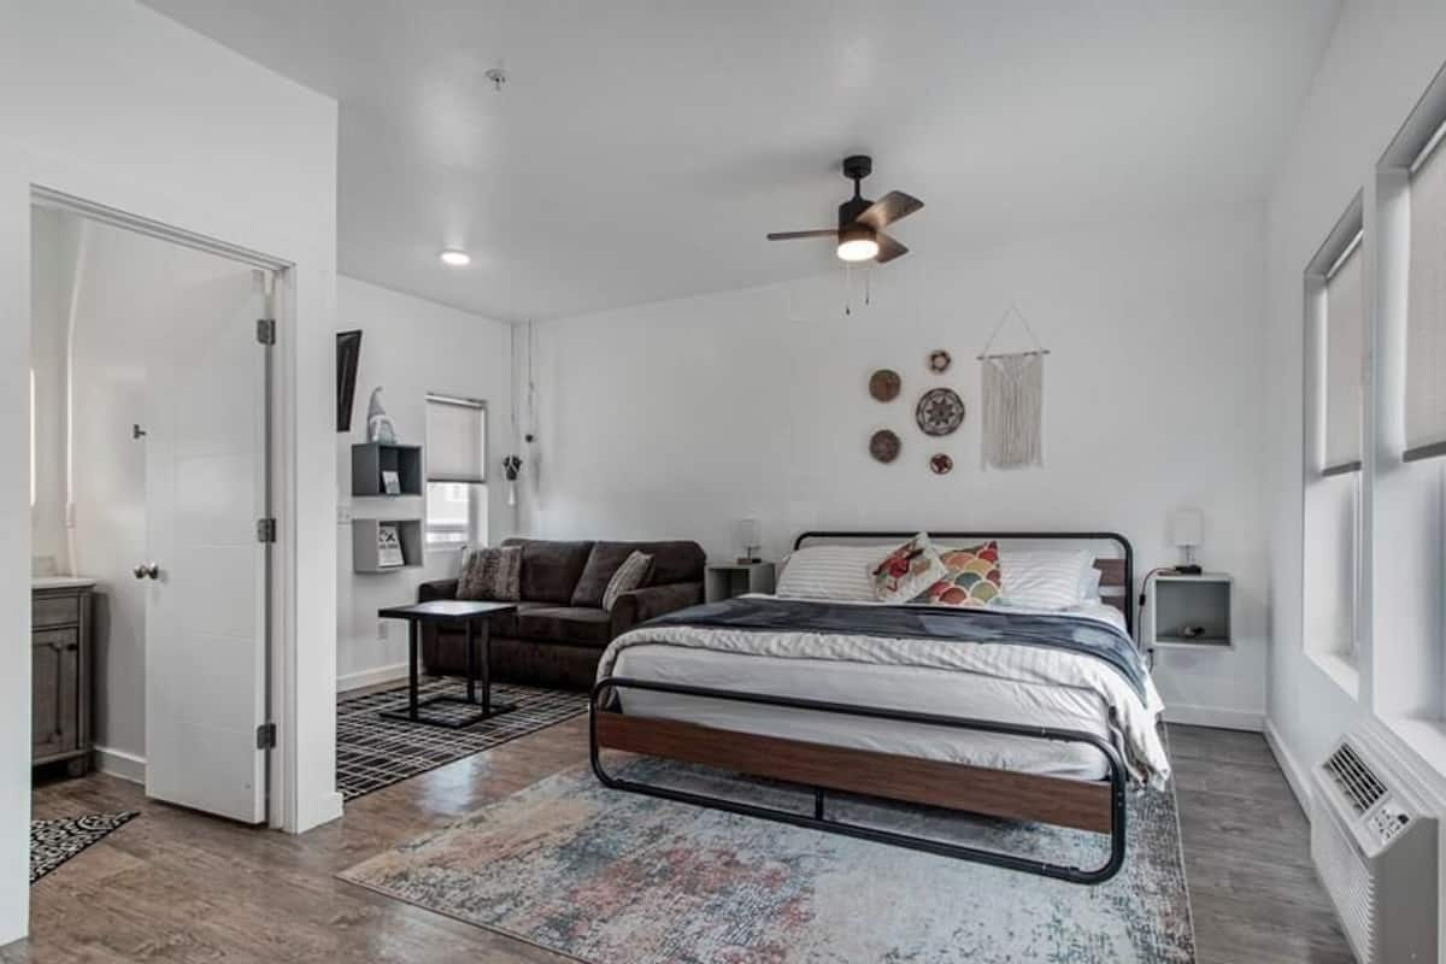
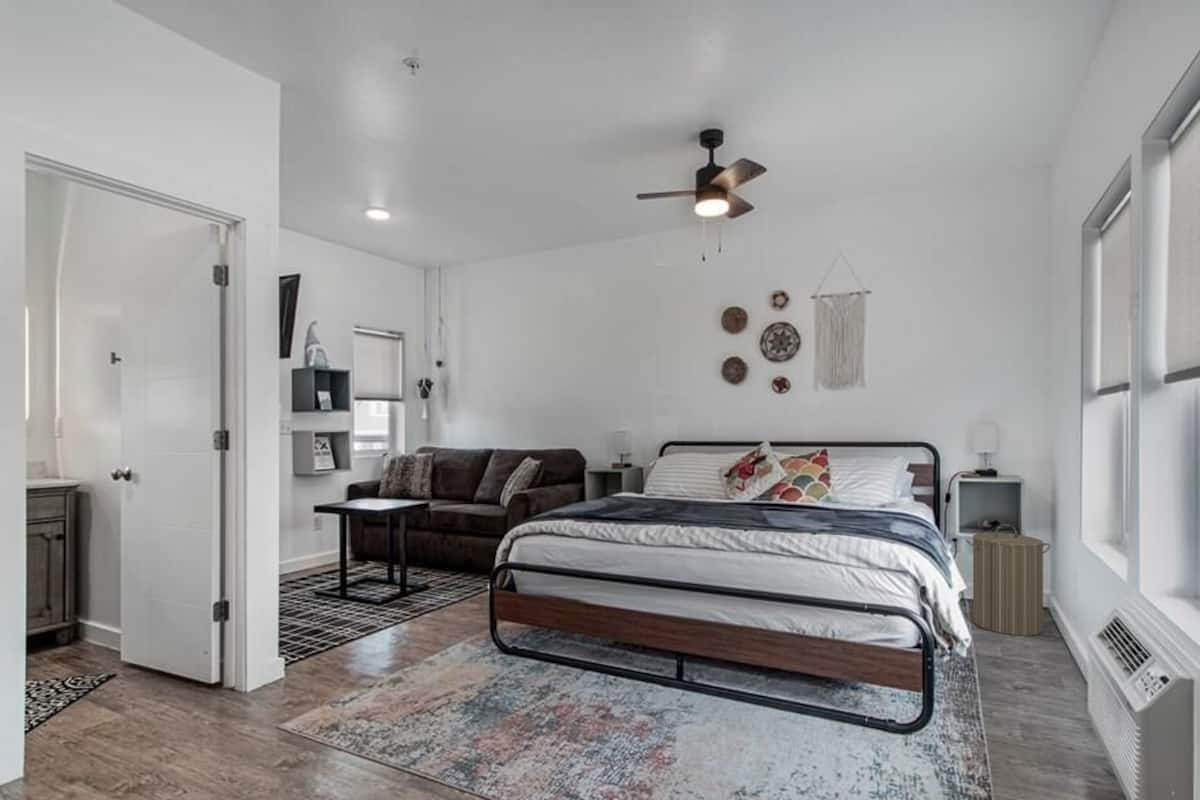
+ laundry hamper [965,523,1052,637]
